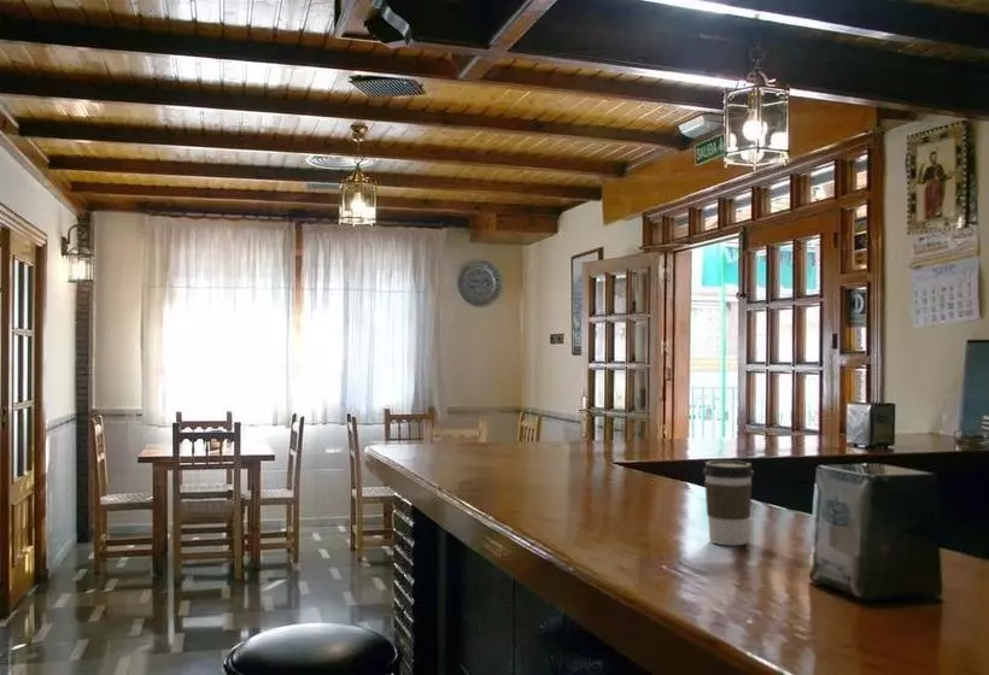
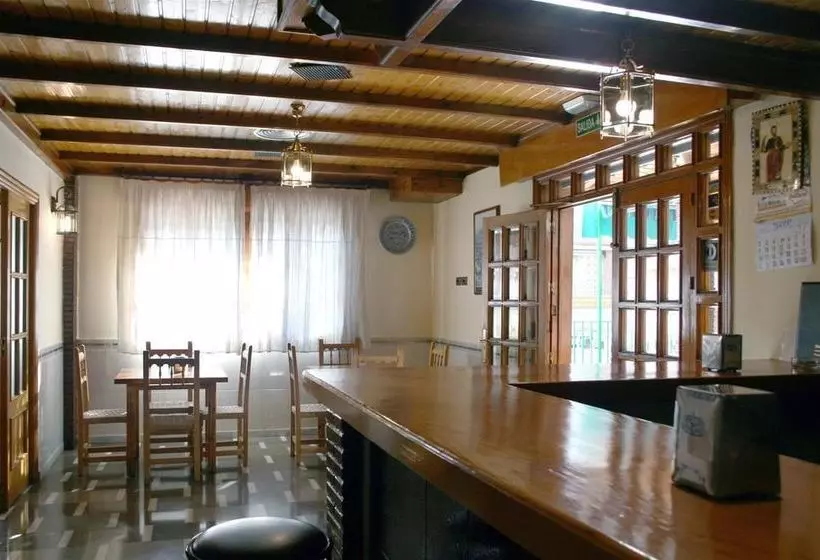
- coffee cup [702,459,755,547]
